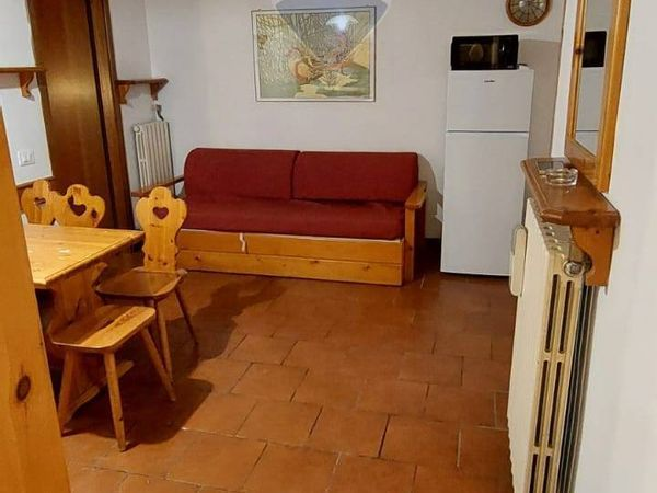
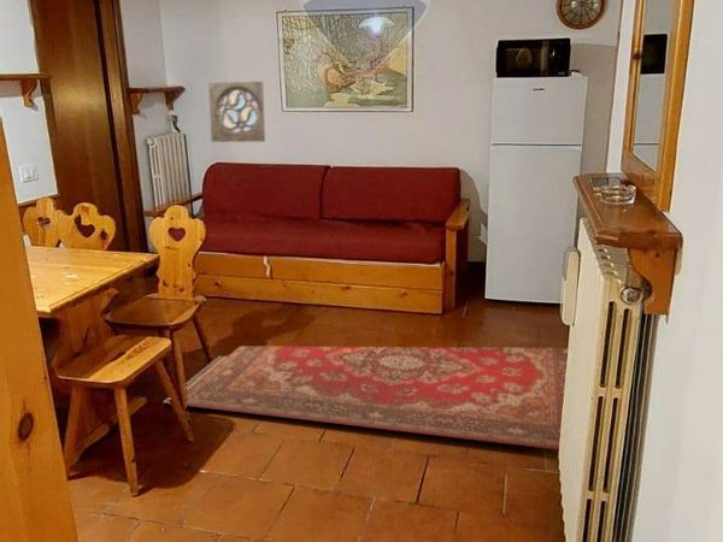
+ wall ornament [207,81,266,143]
+ area rug [163,346,569,450]
